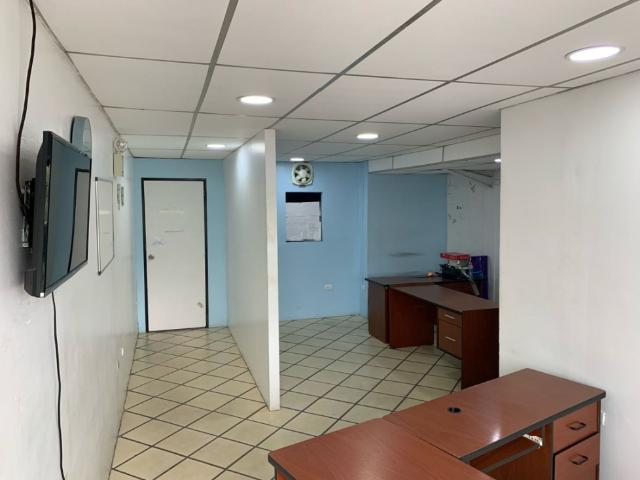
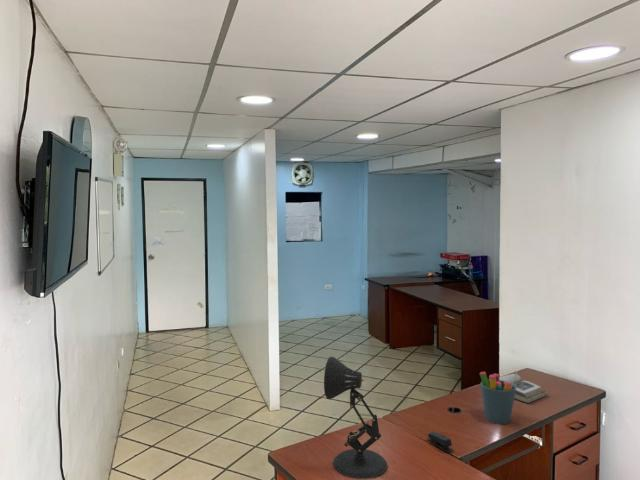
+ stapler [427,431,453,453]
+ pen holder [479,368,519,425]
+ book [499,373,548,404]
+ desk lamp [323,356,388,480]
